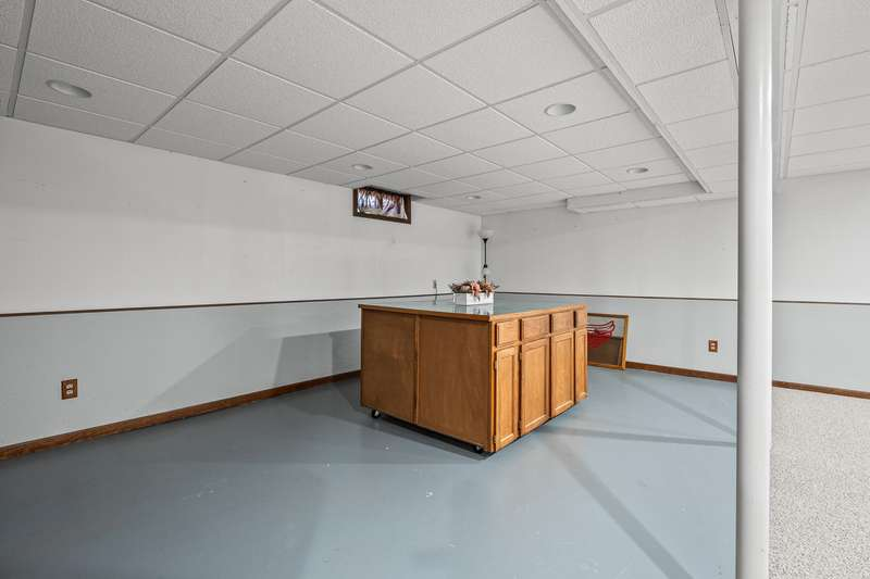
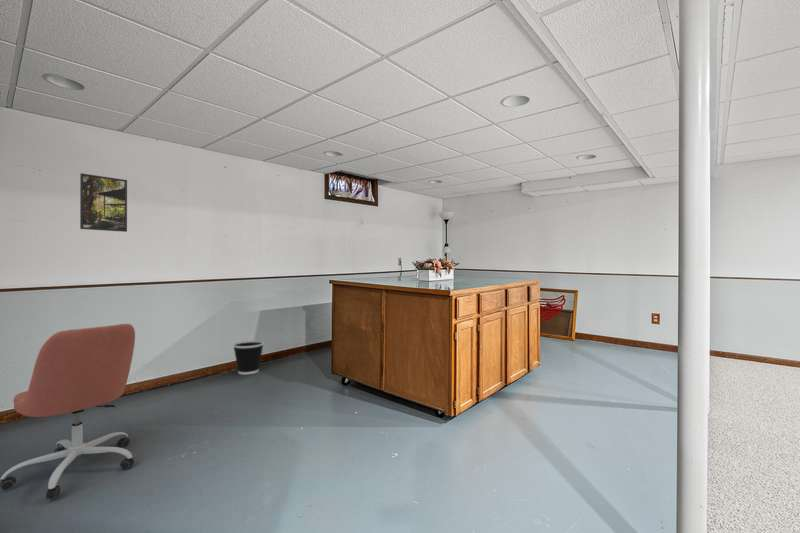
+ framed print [79,172,128,233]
+ wastebasket [232,339,265,376]
+ office chair [0,323,136,500]
